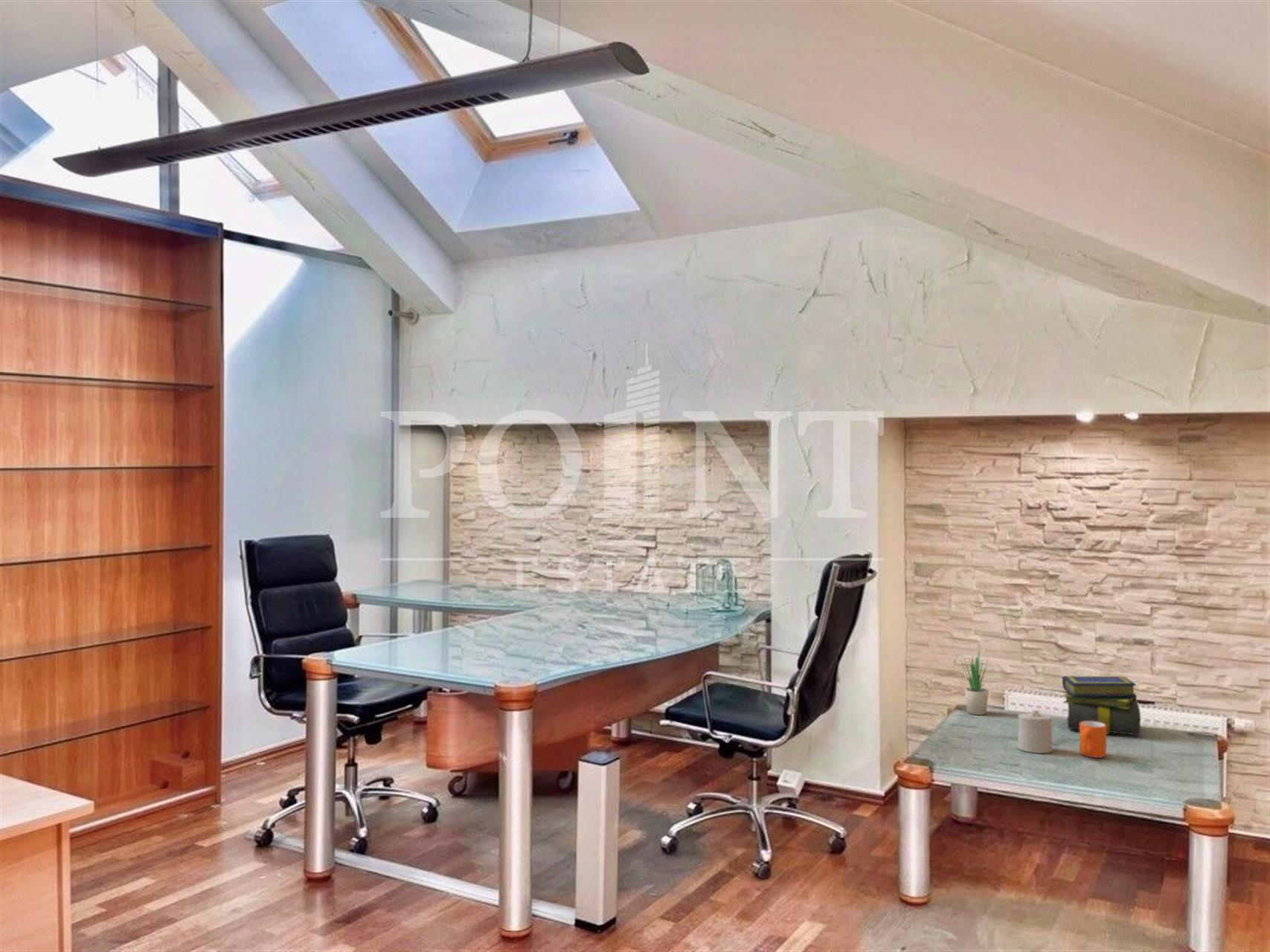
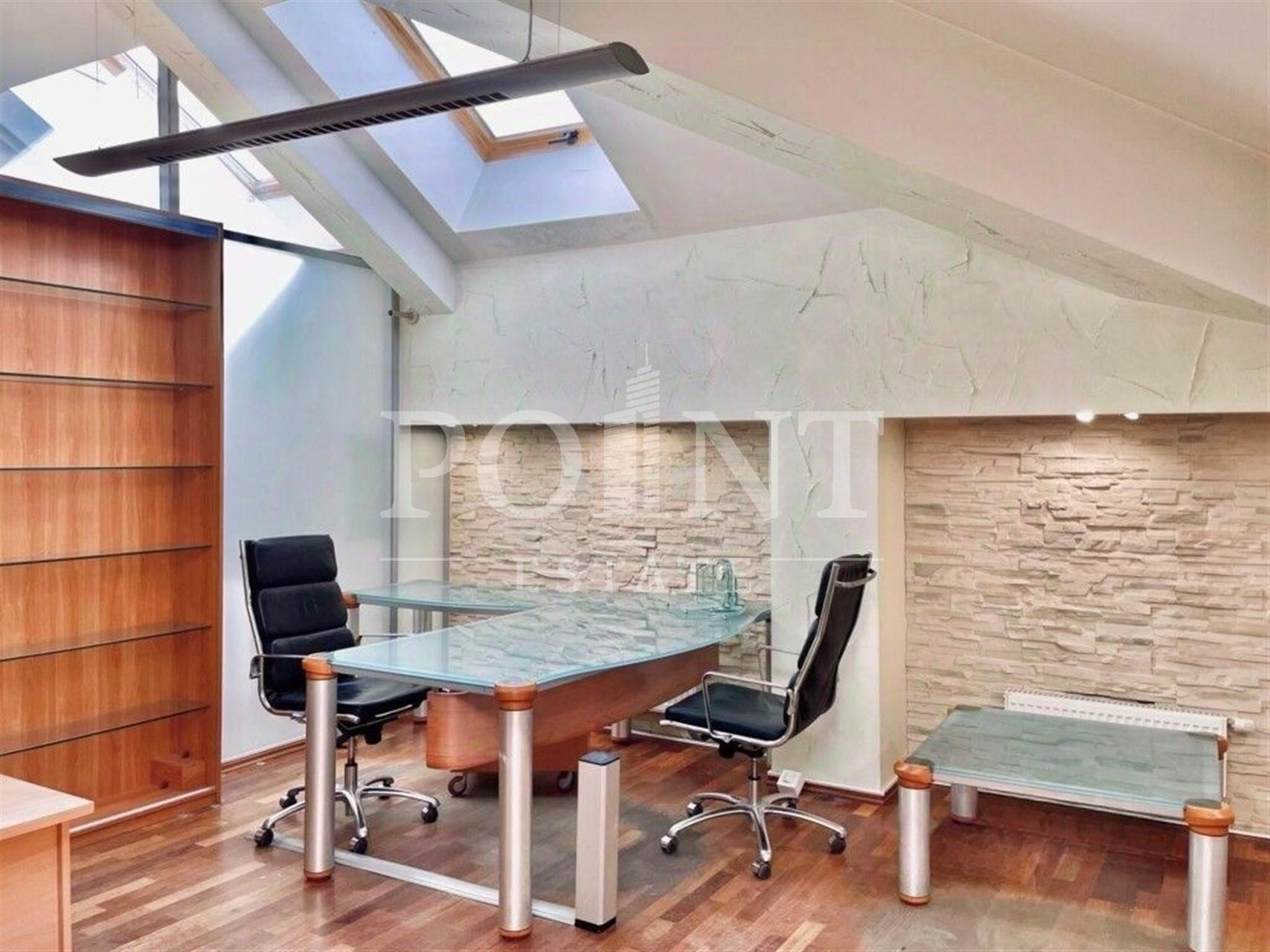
- mug [1079,721,1107,759]
- stack of books [1062,675,1141,736]
- potted plant [960,648,990,715]
- candle [1016,709,1053,754]
